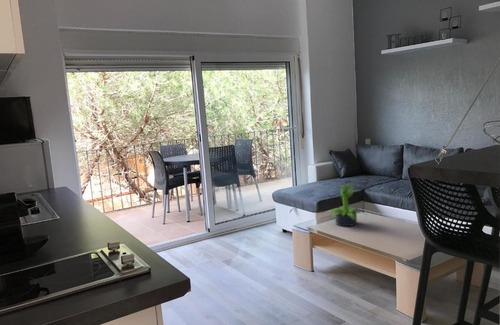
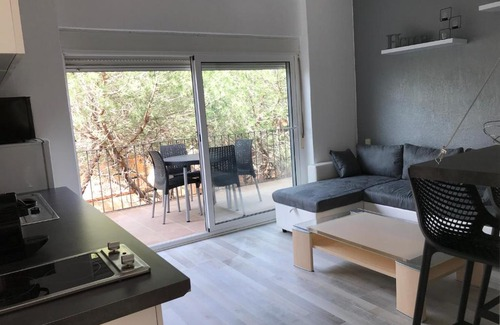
- potted plant [325,184,368,227]
